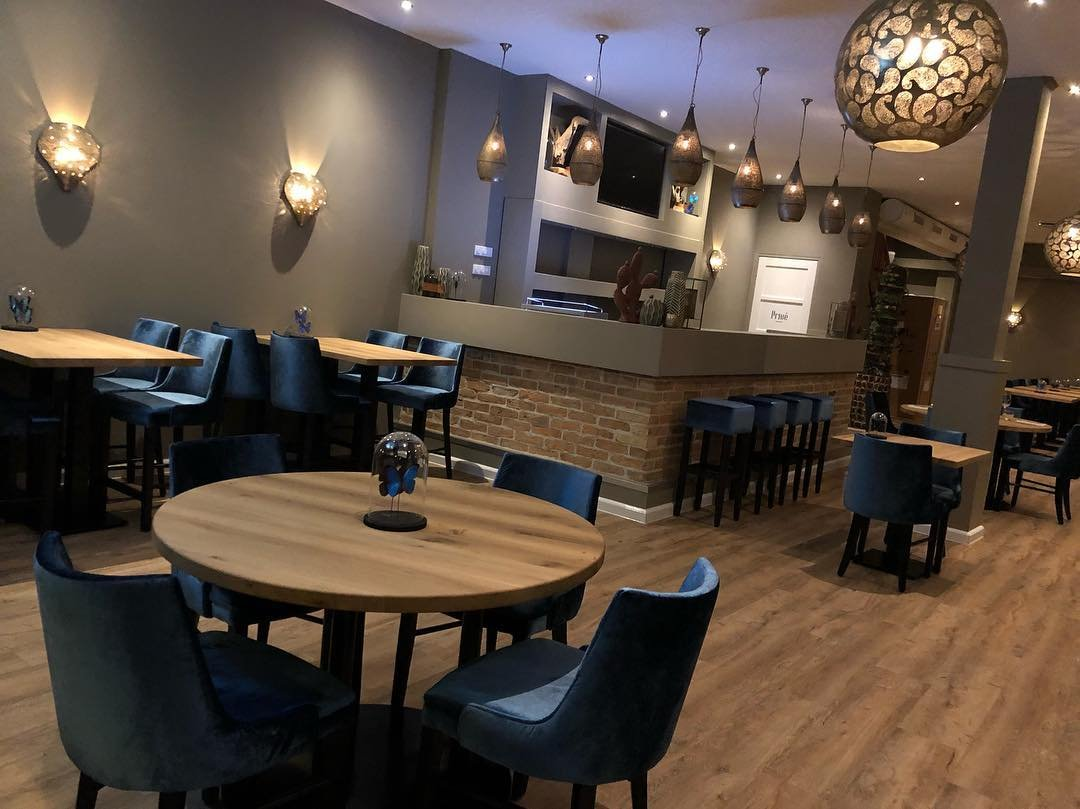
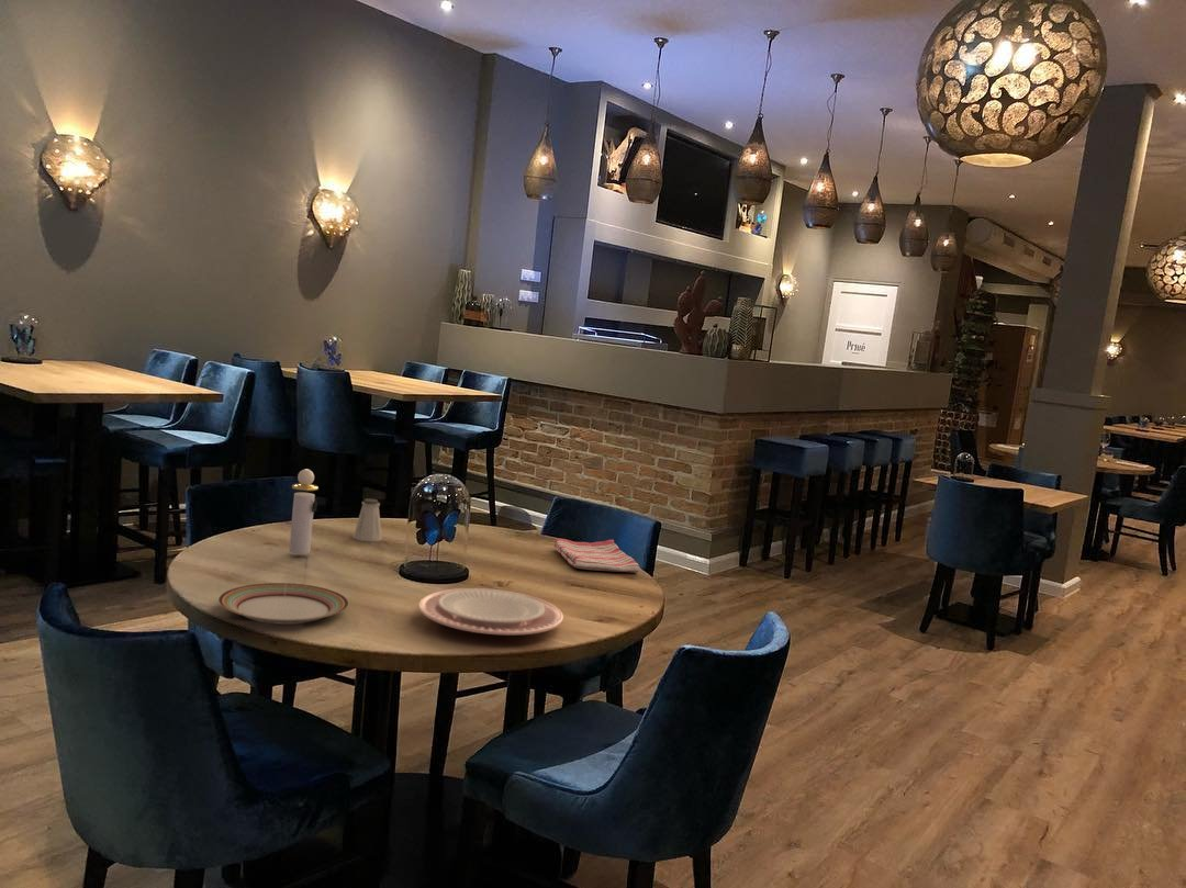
+ saltshaker [353,498,383,542]
+ plate [417,587,564,636]
+ perfume bottle [288,468,320,555]
+ dish towel [553,538,640,574]
+ plate [217,582,350,626]
